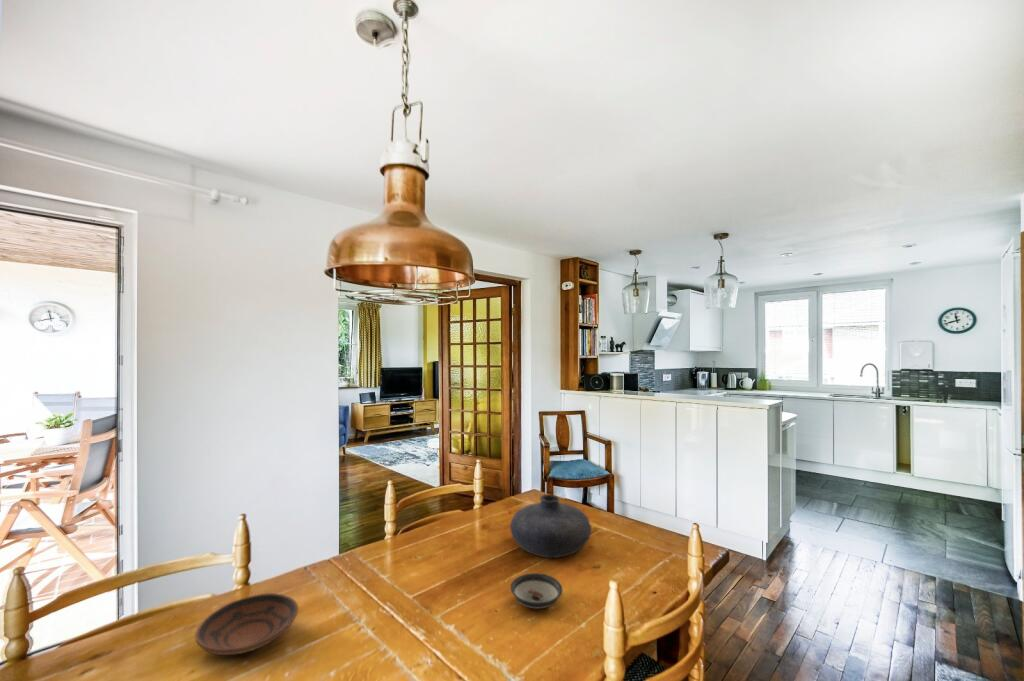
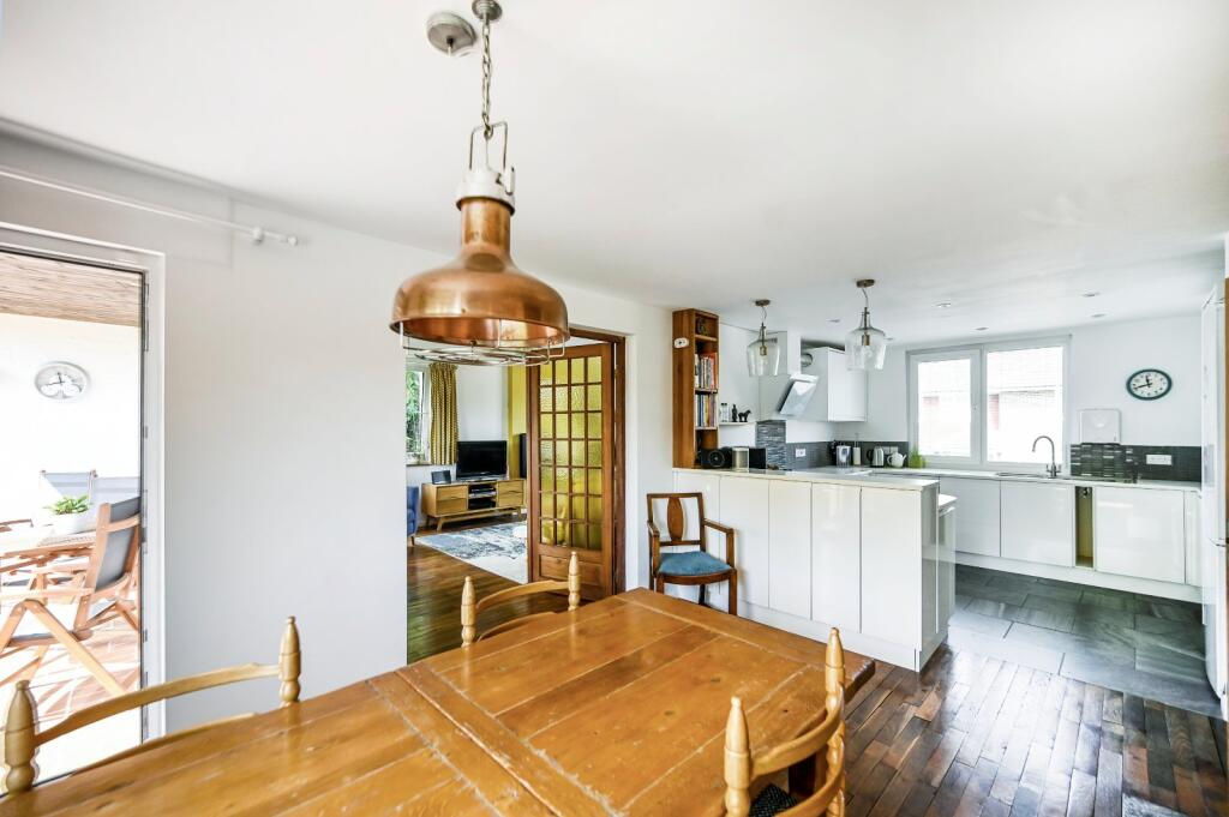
- bowl [194,592,299,656]
- saucer [510,572,563,609]
- vase [509,493,592,559]
